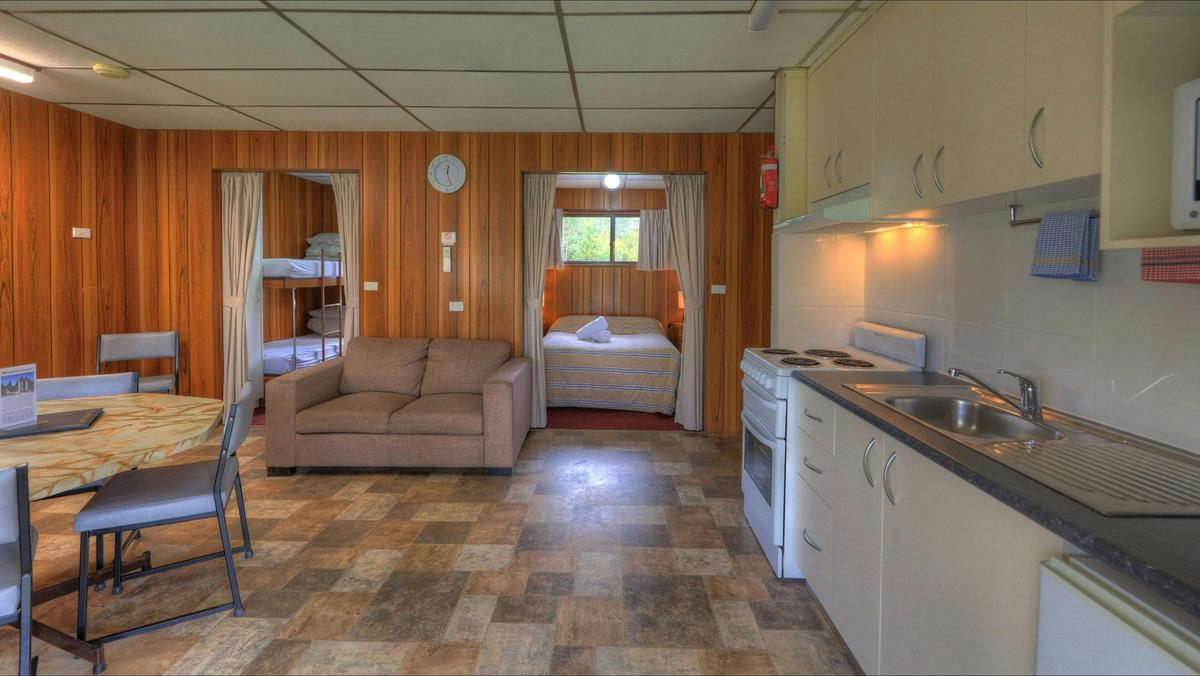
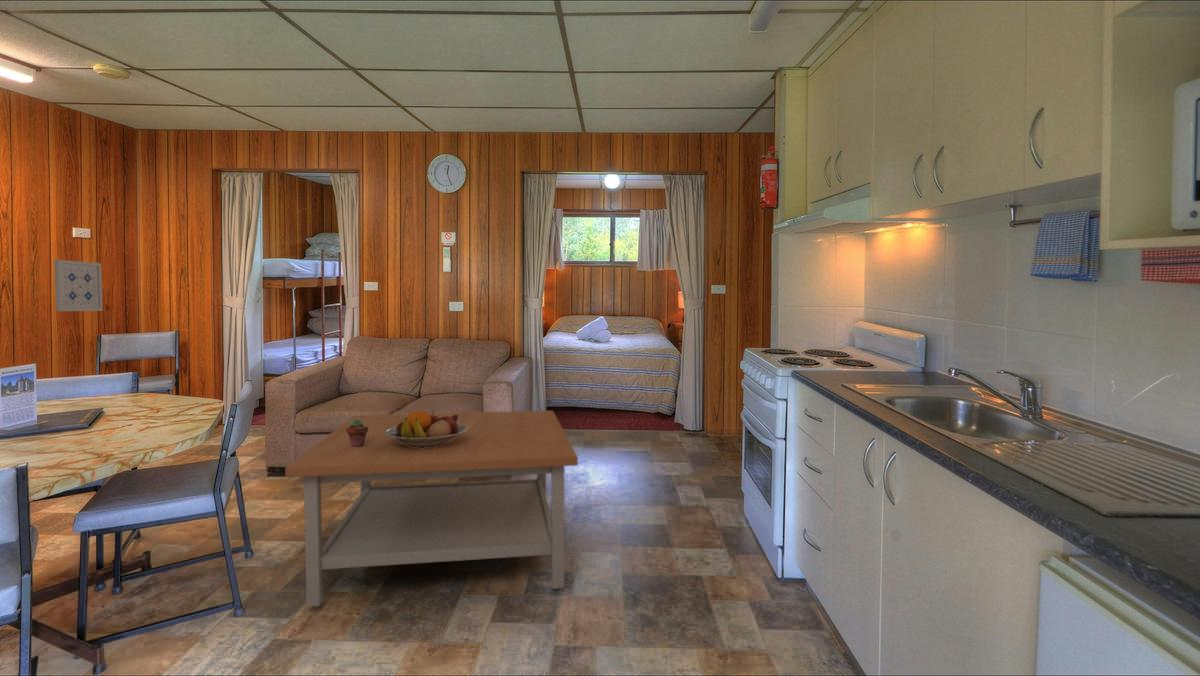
+ coffee table [284,410,579,608]
+ fruit bowl [385,409,468,448]
+ wall art [53,259,104,312]
+ potted succulent [346,418,368,448]
